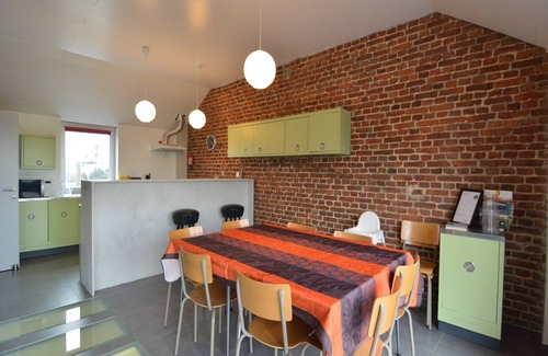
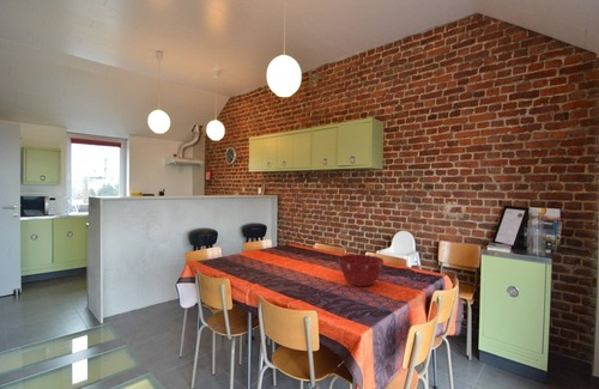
+ mixing bowl [337,254,385,287]
